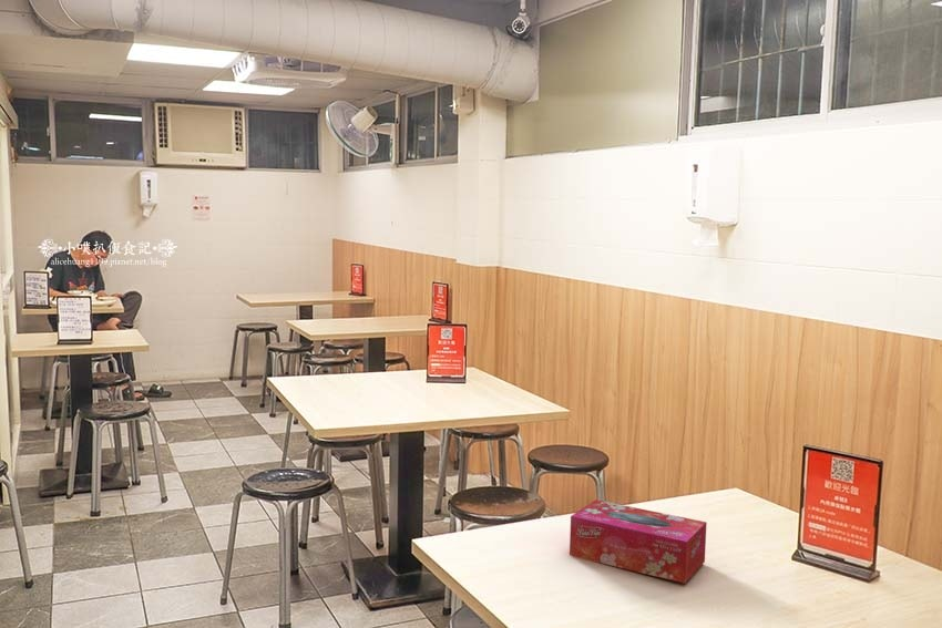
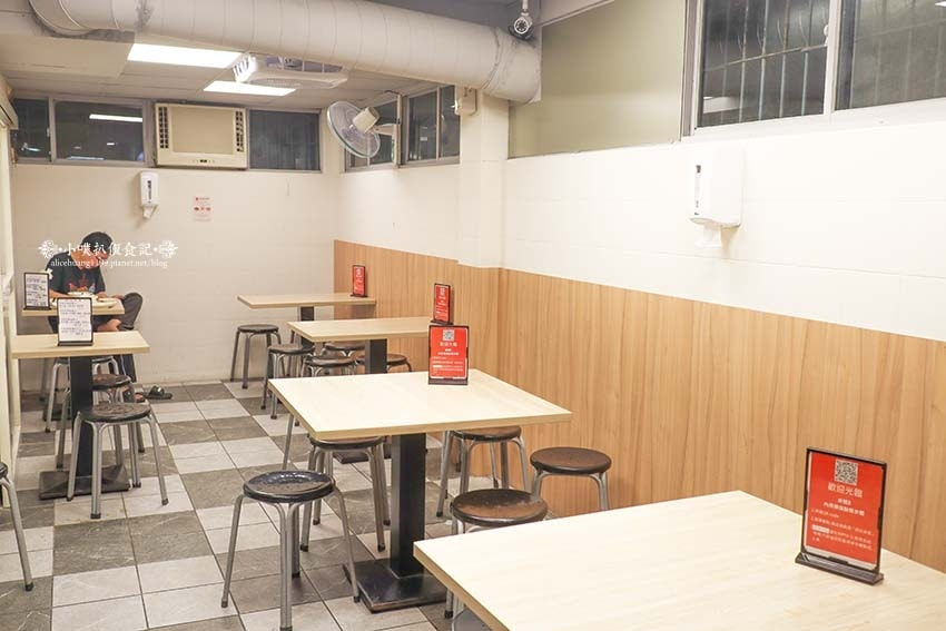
- tissue box [569,498,708,585]
